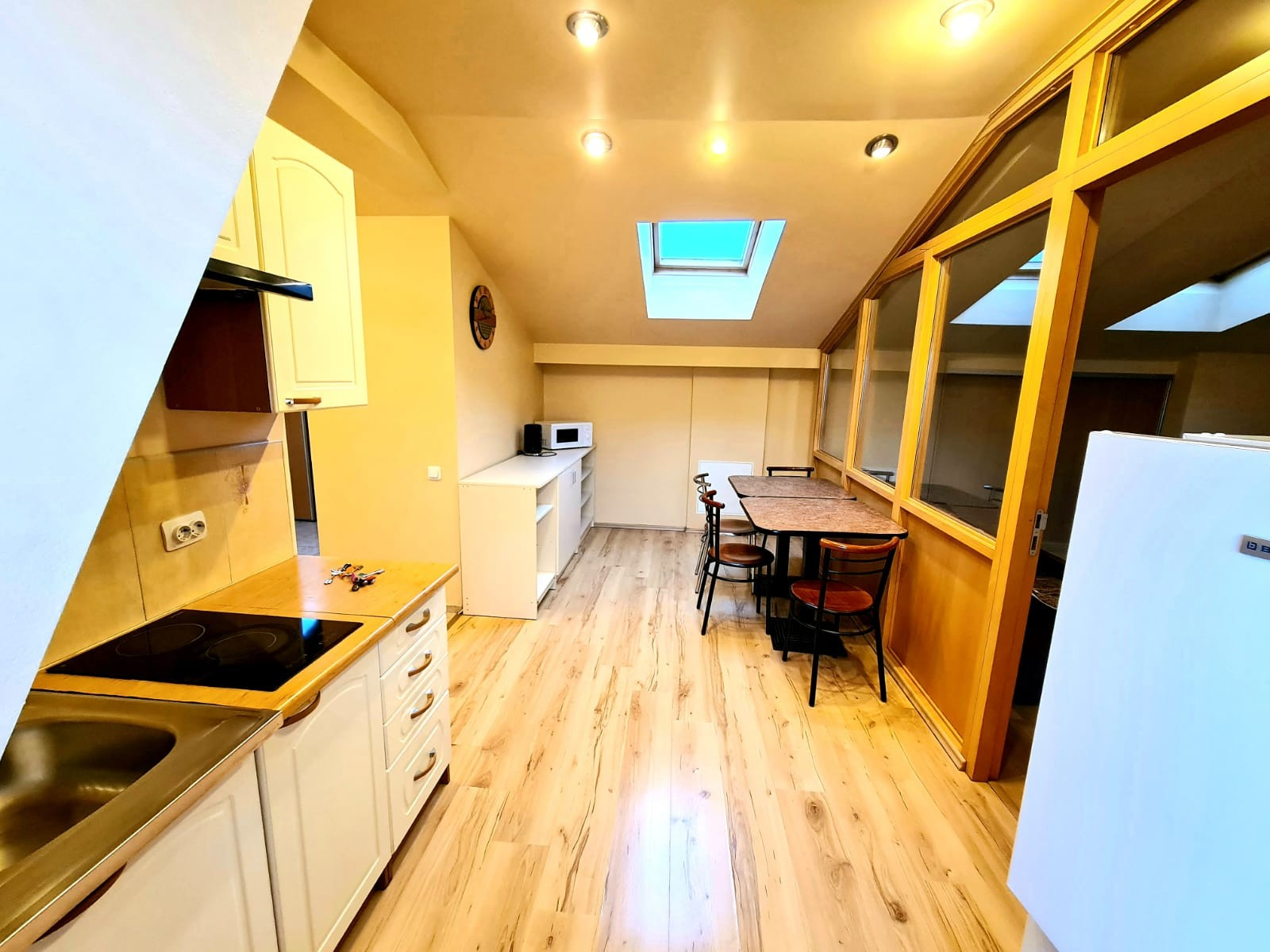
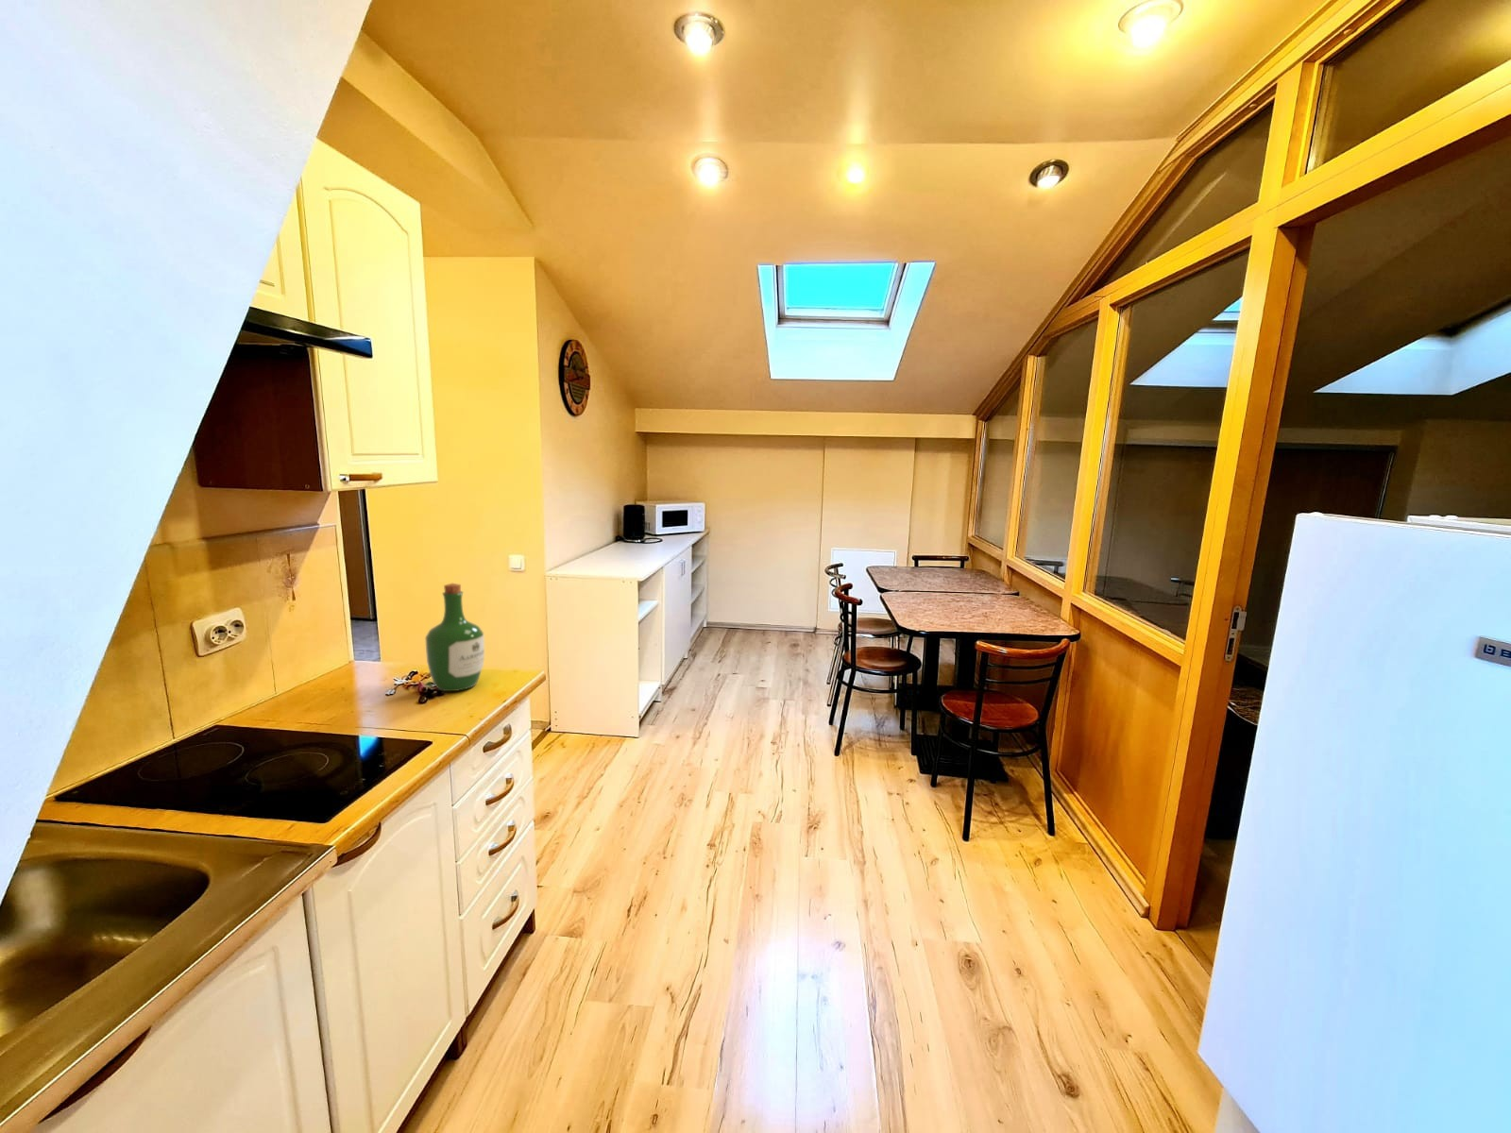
+ wine bottle [424,582,485,693]
